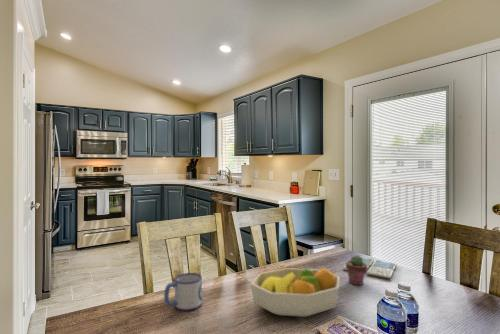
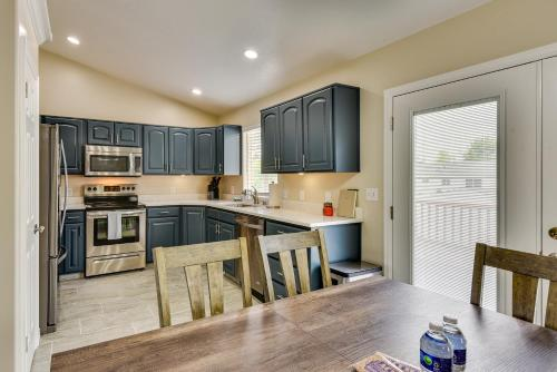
- drink coaster [342,257,398,280]
- fruit bowl [250,267,341,318]
- mug [163,272,203,312]
- potted succulent [345,254,368,286]
